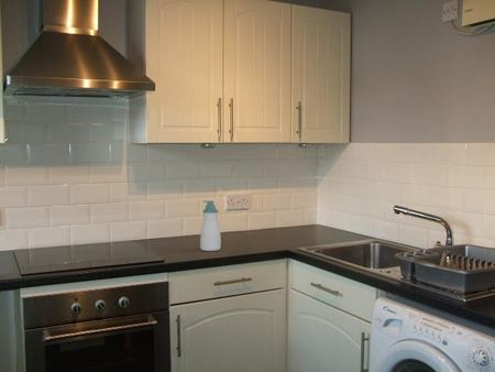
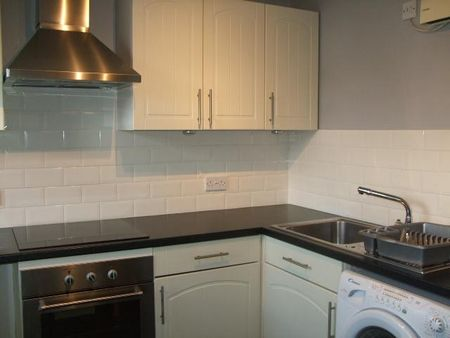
- soap bottle [199,199,222,252]
